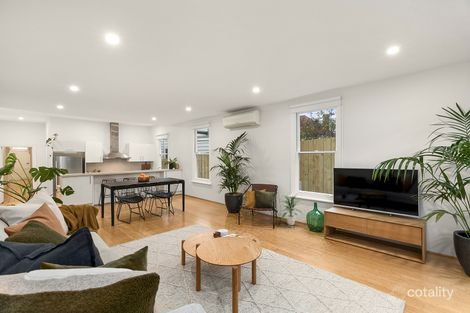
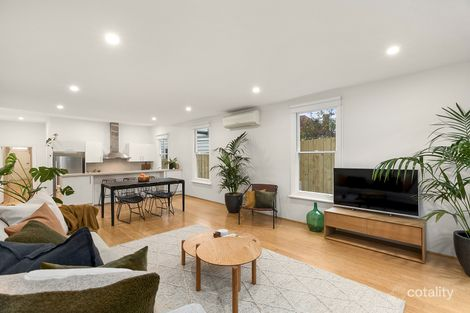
- indoor plant [280,195,304,226]
